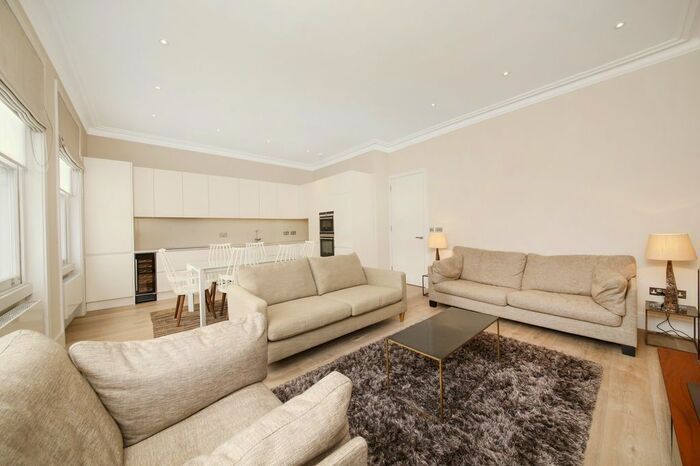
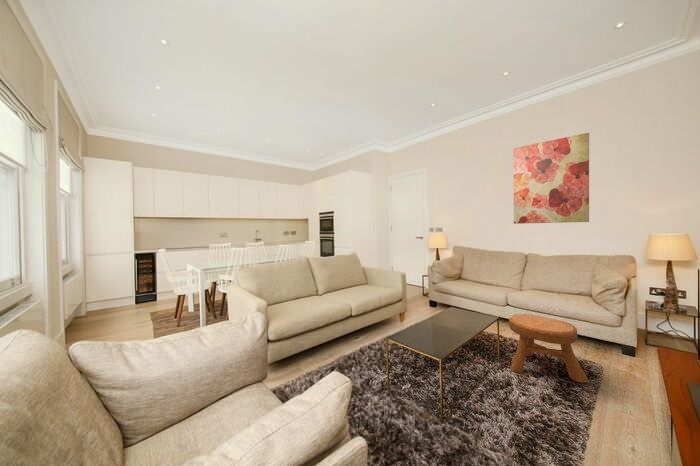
+ wall art [512,132,590,225]
+ stool [508,313,590,384]
